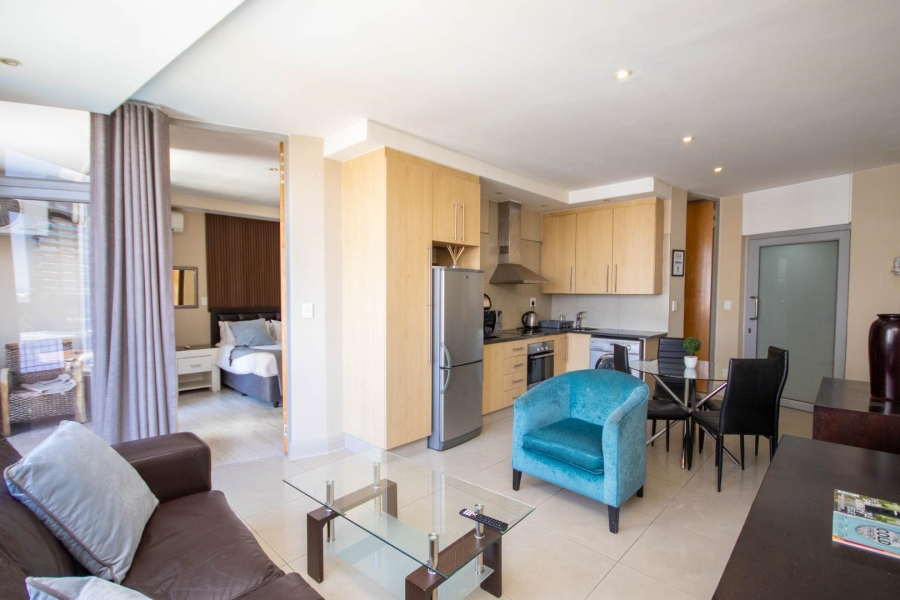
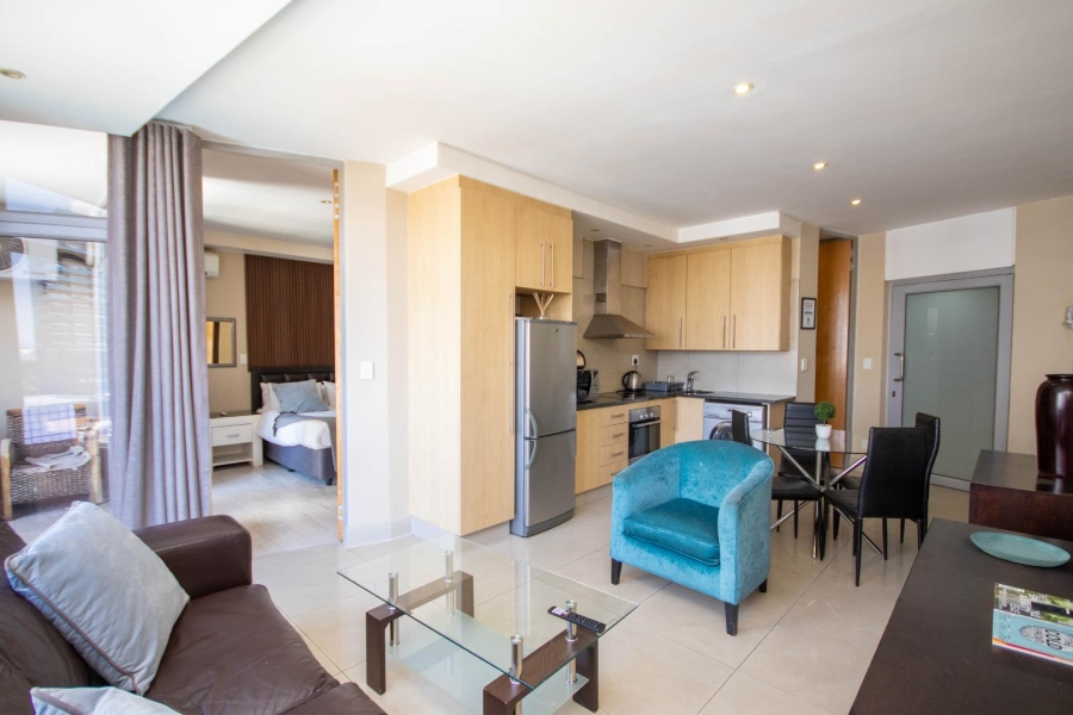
+ saucer [969,531,1072,567]
